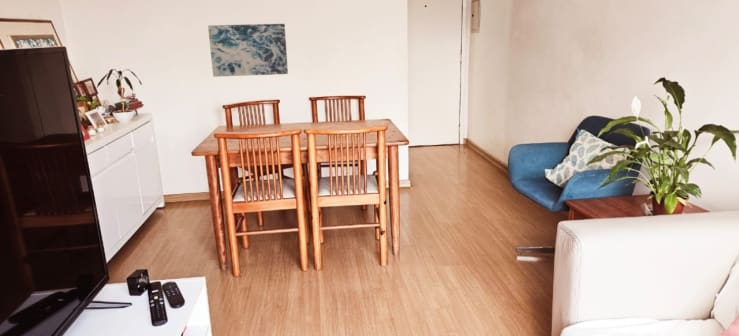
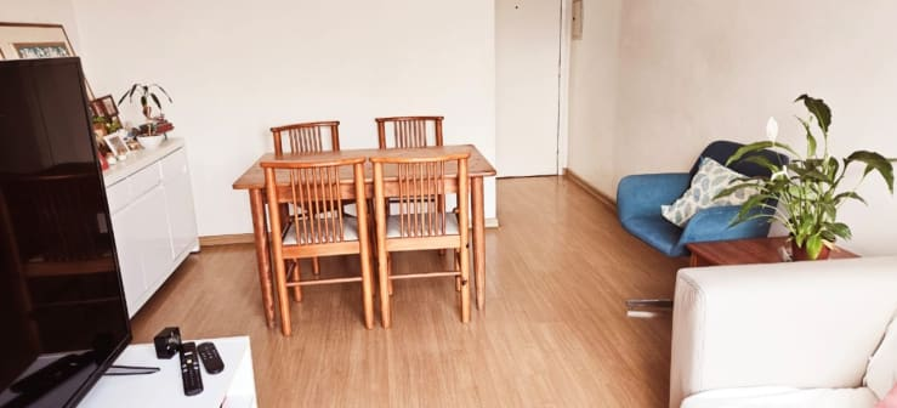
- wall art [207,23,289,78]
